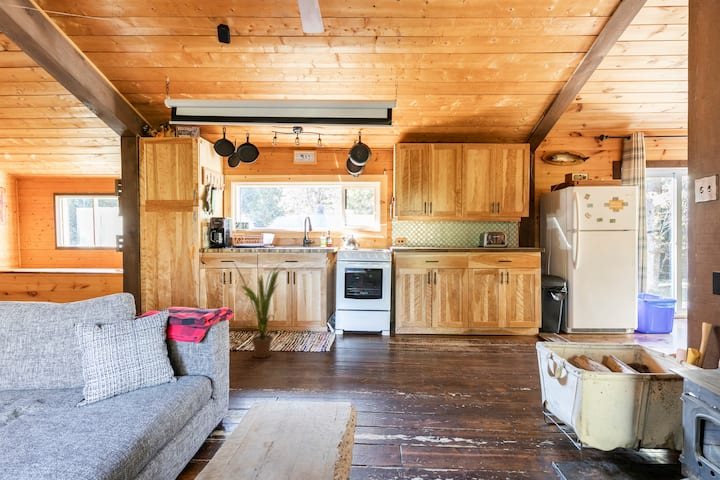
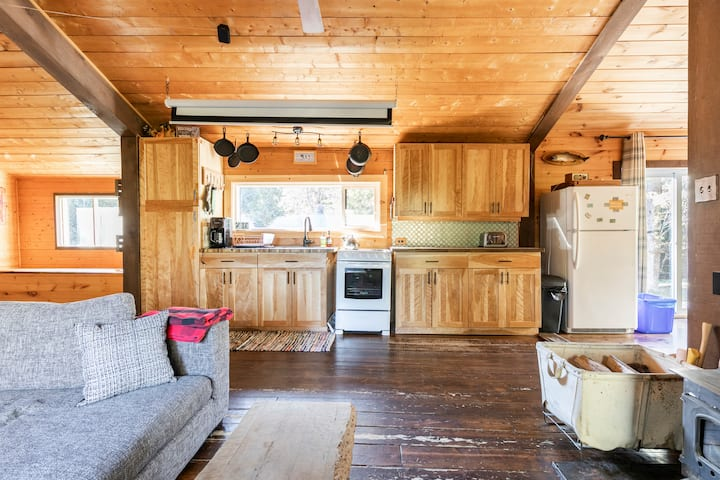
- house plant [230,260,287,359]
